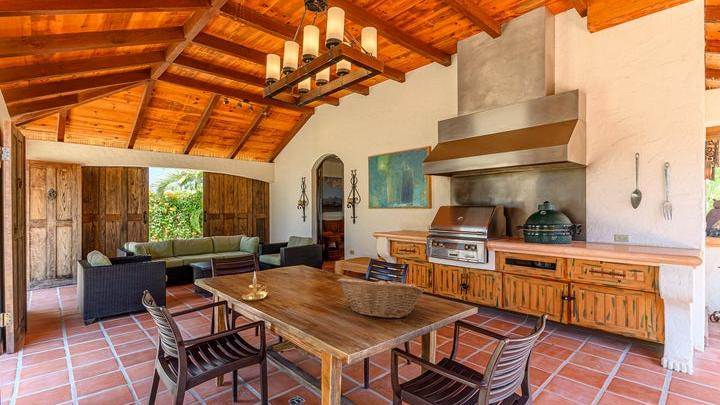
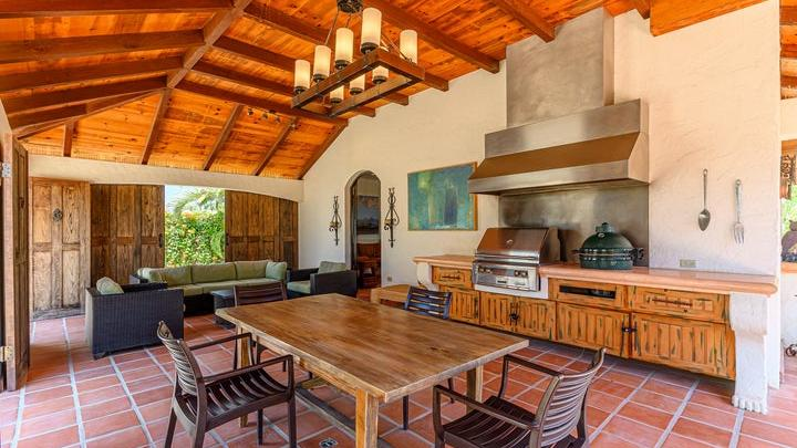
- candle holder [241,270,268,302]
- fruit basket [336,278,425,319]
